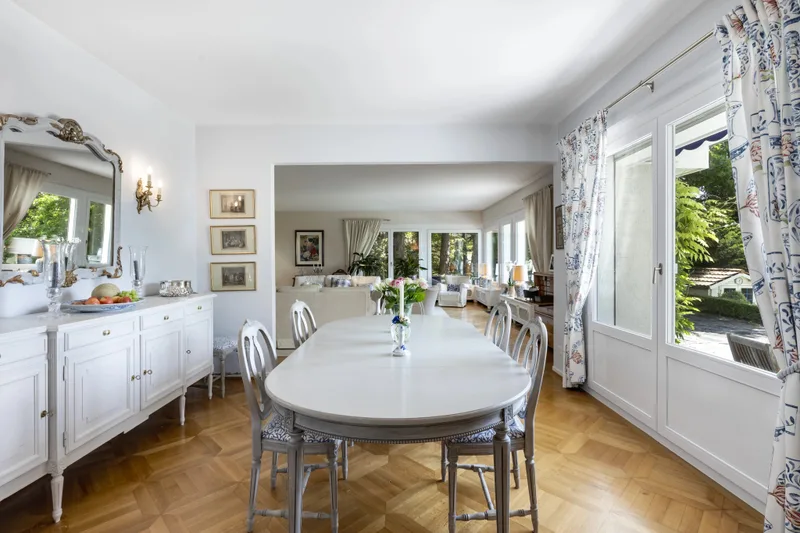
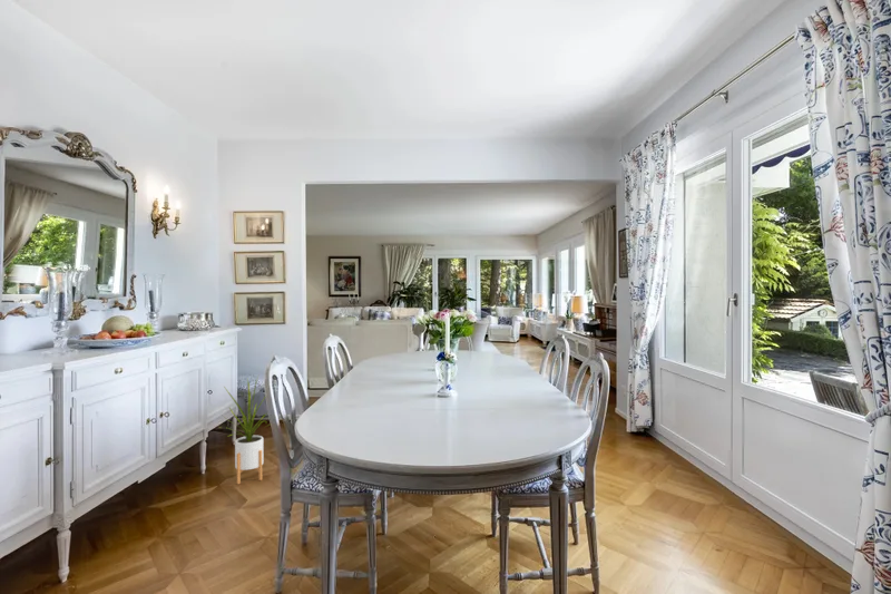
+ house plant [217,376,271,485]
